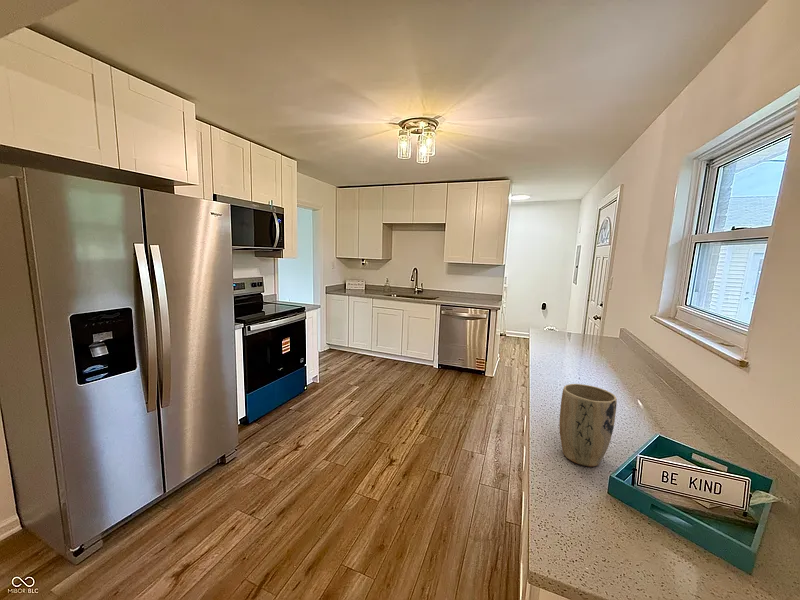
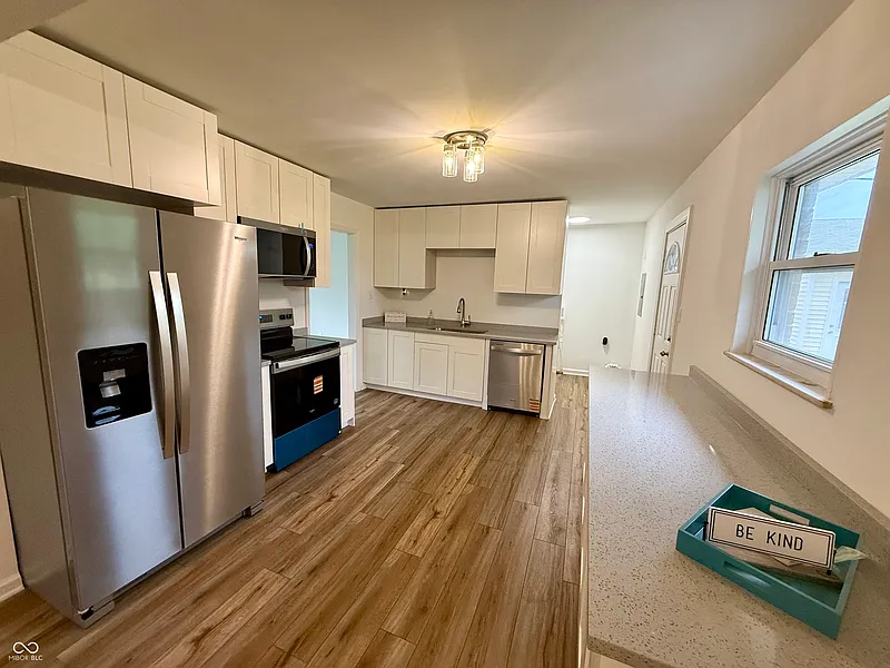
- plant pot [558,383,618,468]
